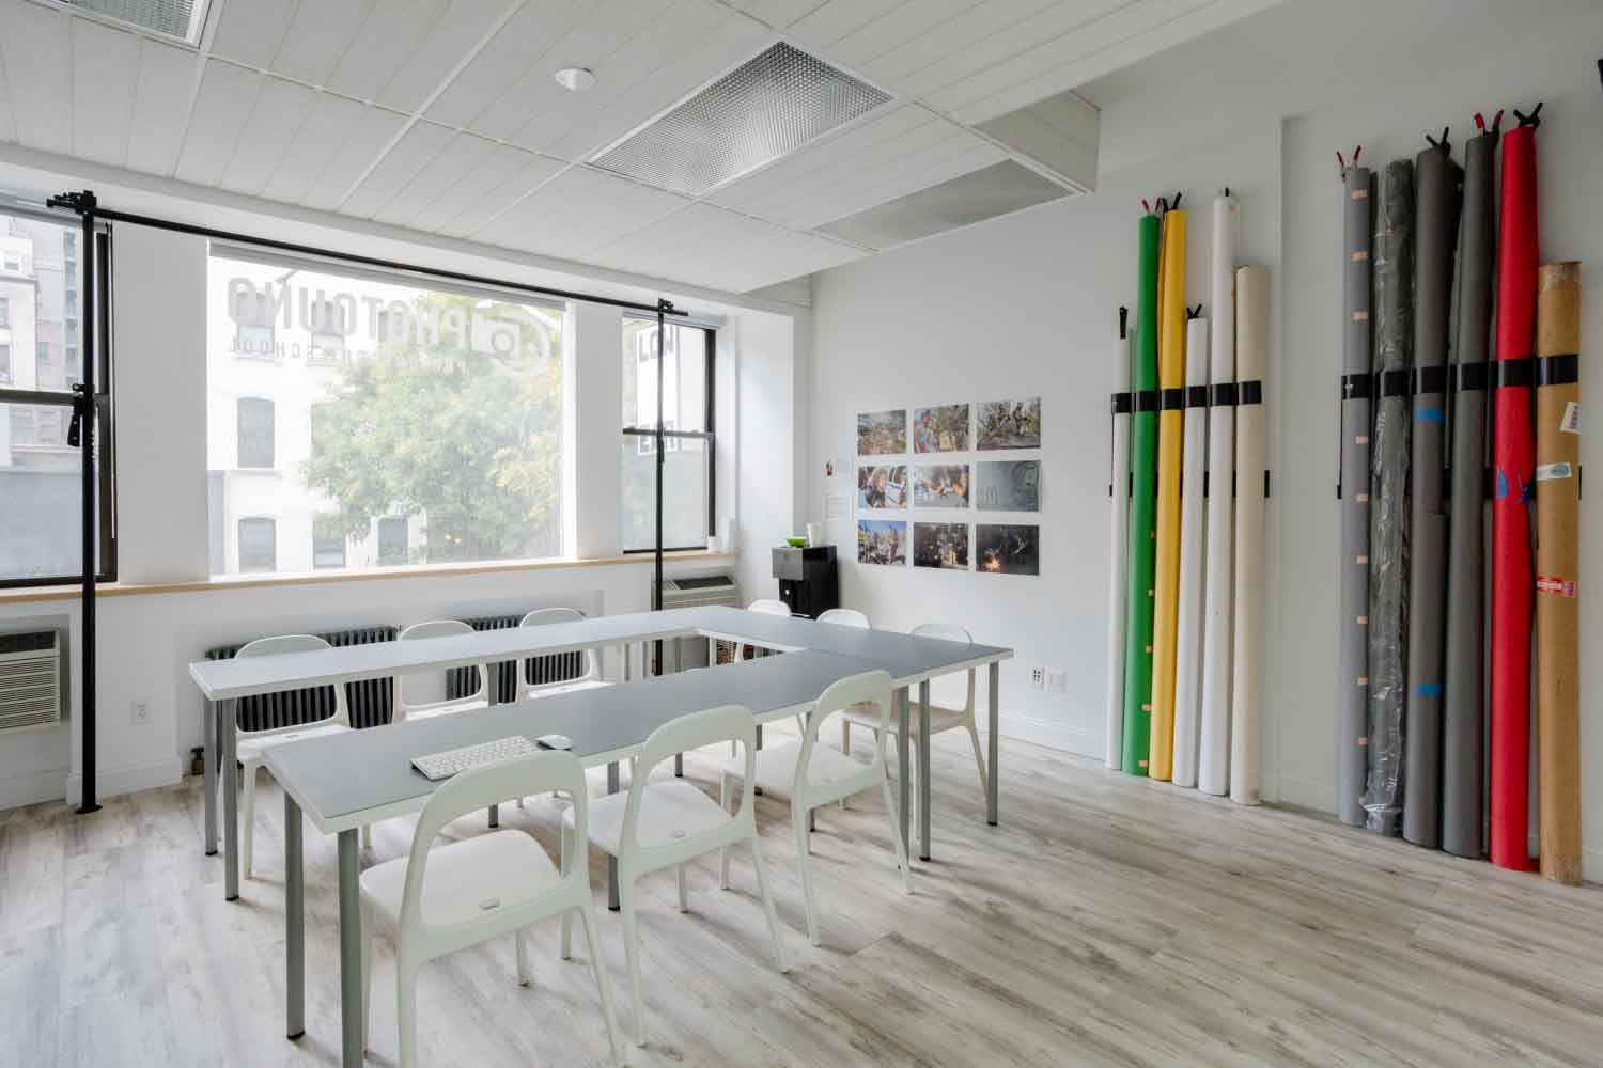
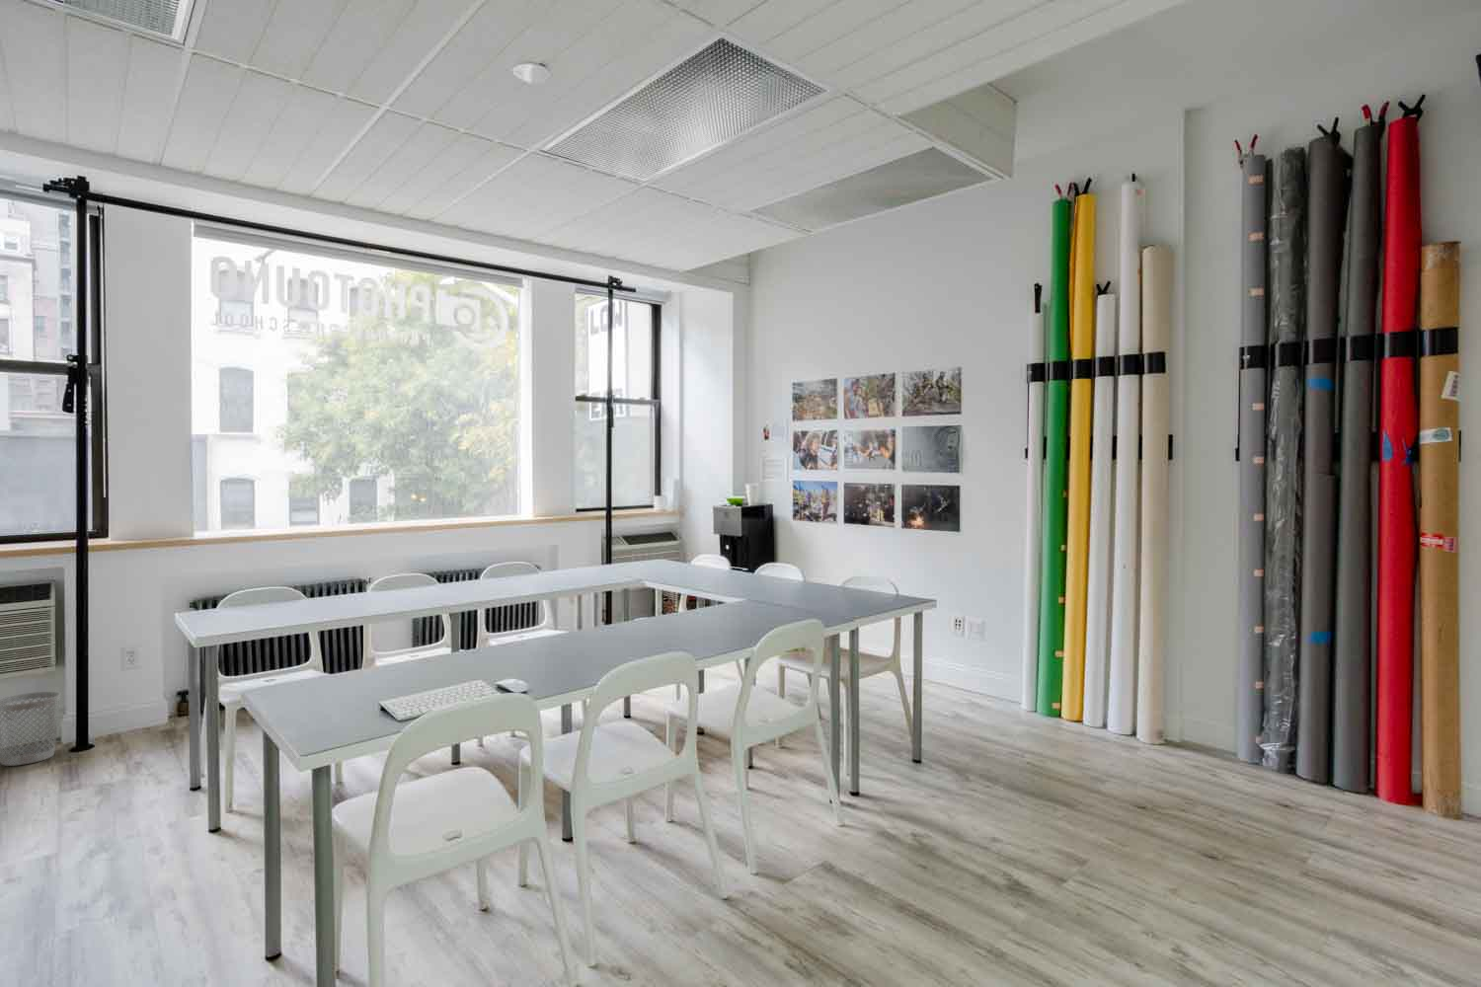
+ wastebasket [0,691,62,767]
